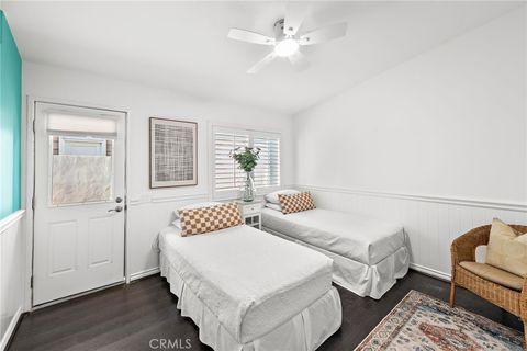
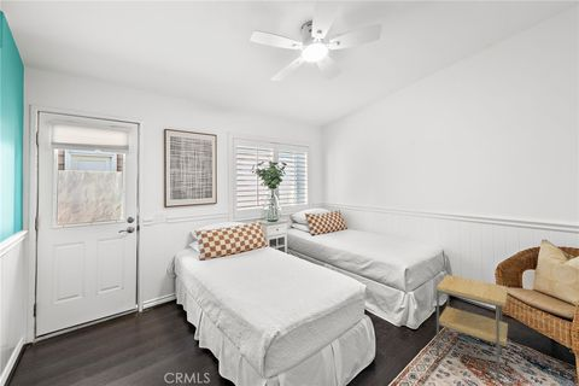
+ side table [435,274,509,381]
